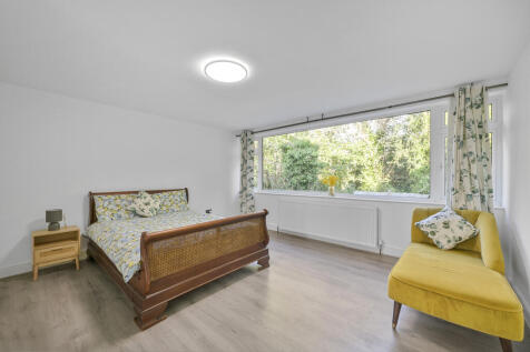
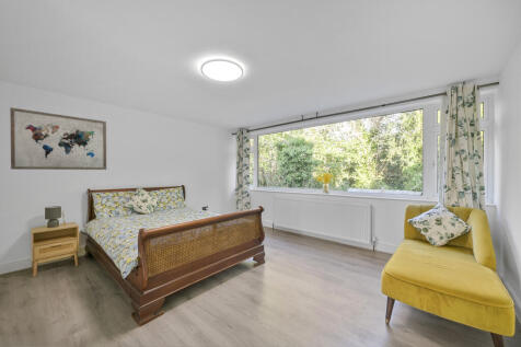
+ wall art [9,106,107,171]
